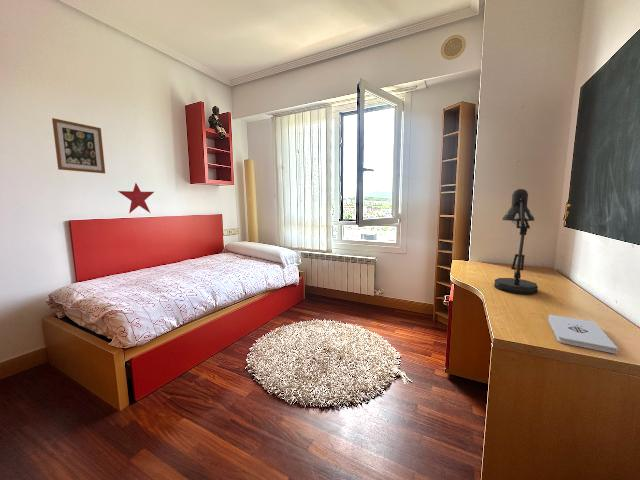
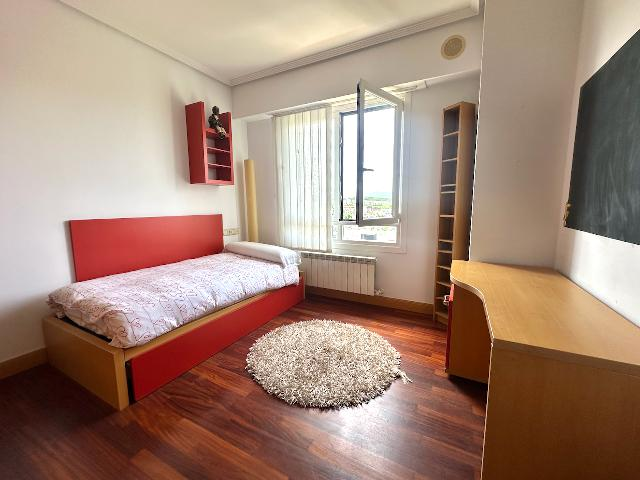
- decorative star [117,182,155,214]
- desk lamp [493,188,539,295]
- notepad [547,314,619,355]
- wall art [51,117,106,175]
